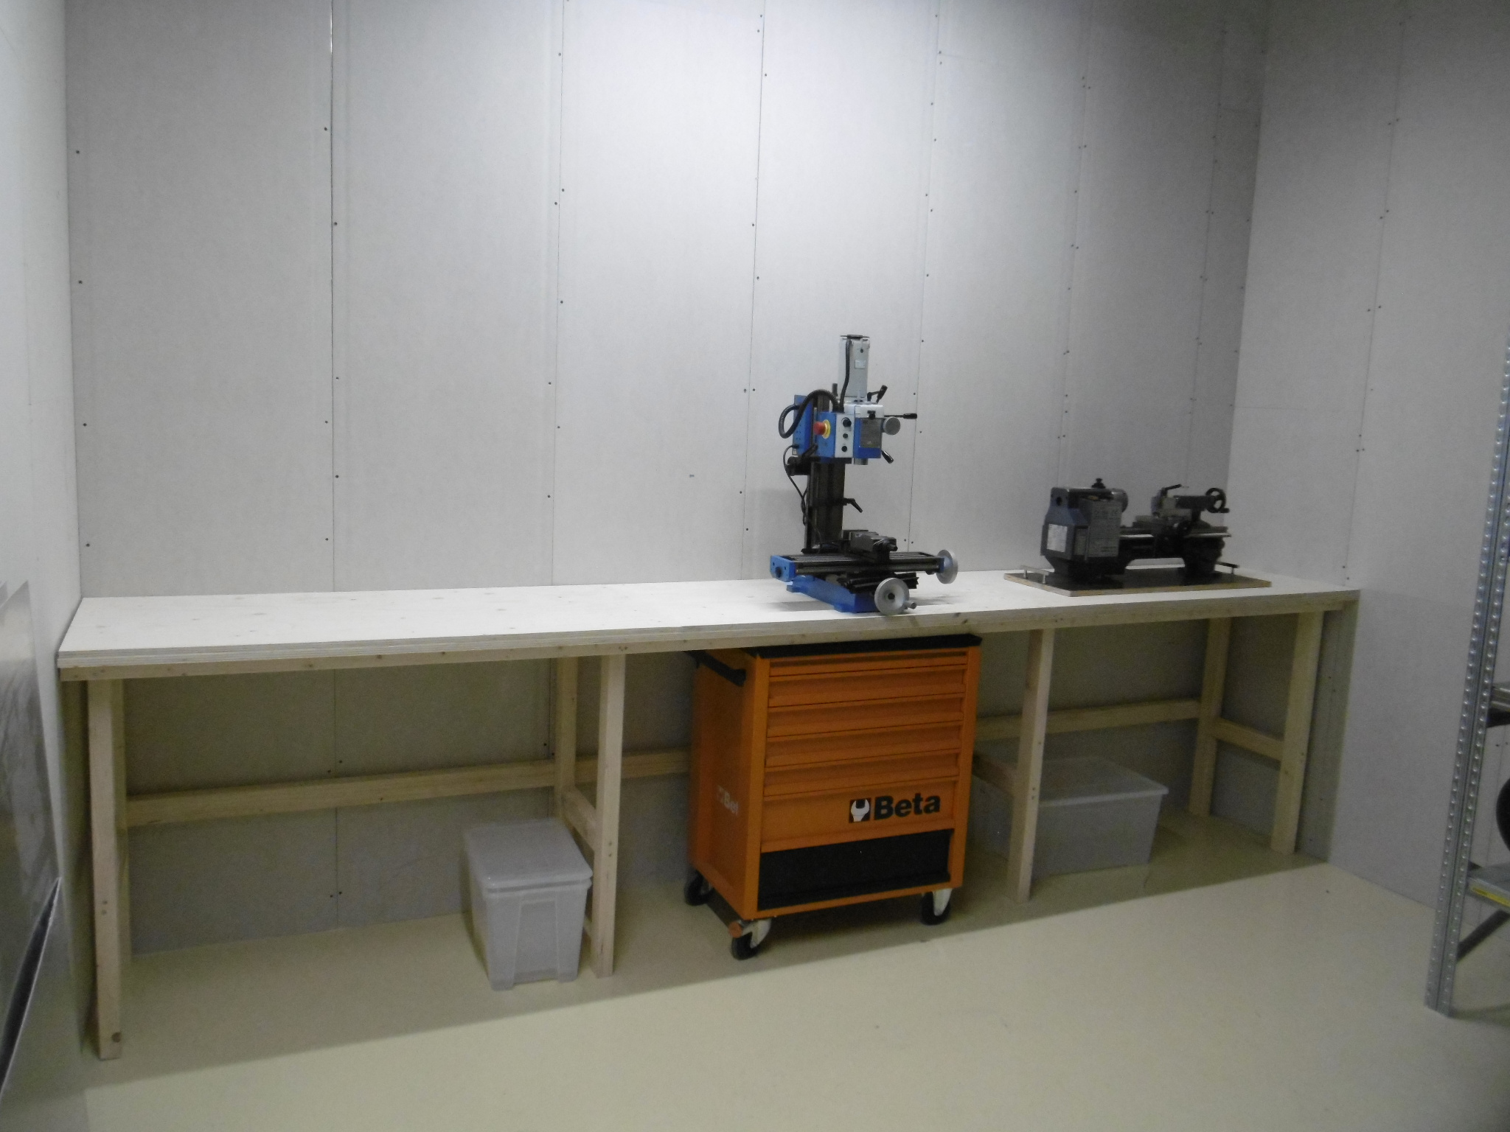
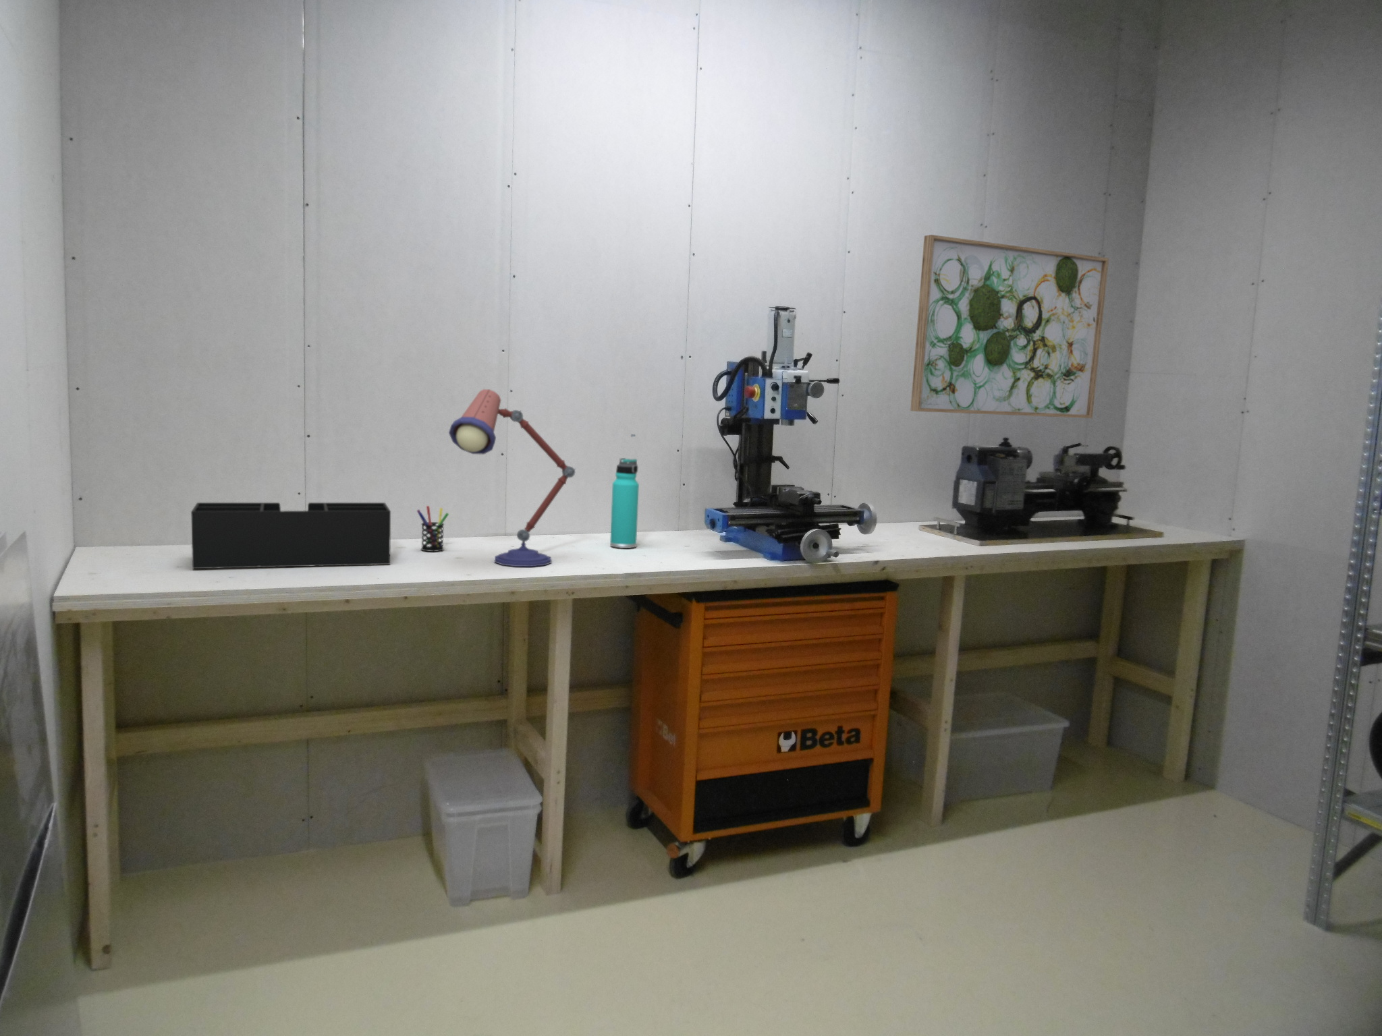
+ pen holder [417,505,449,553]
+ desk lamp [448,388,577,567]
+ desk organizer [190,502,392,569]
+ thermos bottle [609,457,640,550]
+ wall art [910,234,1109,419]
